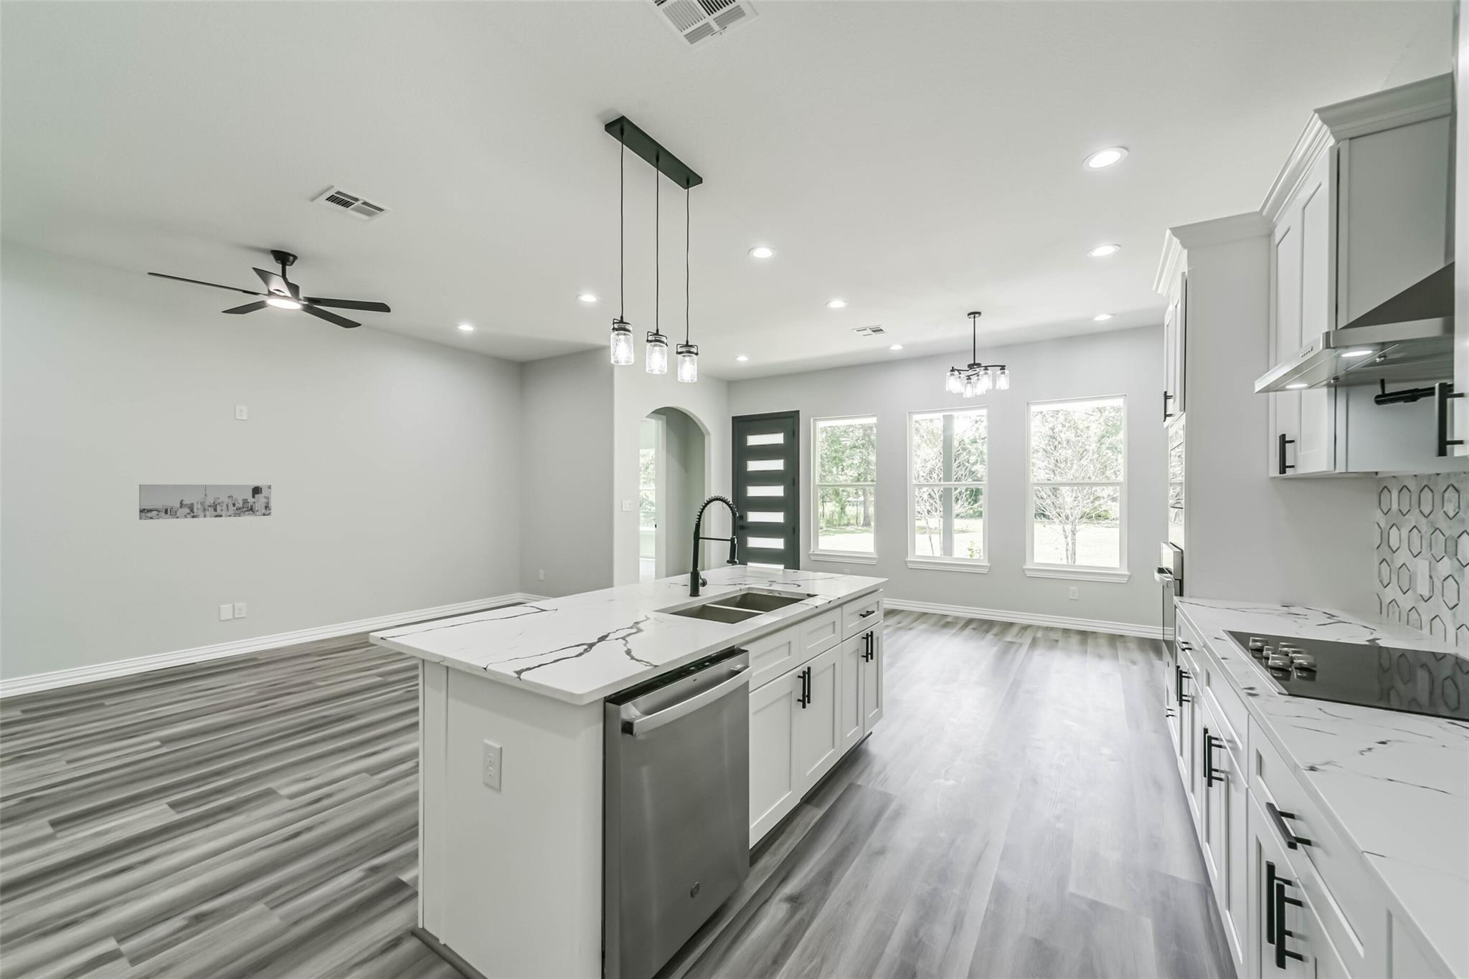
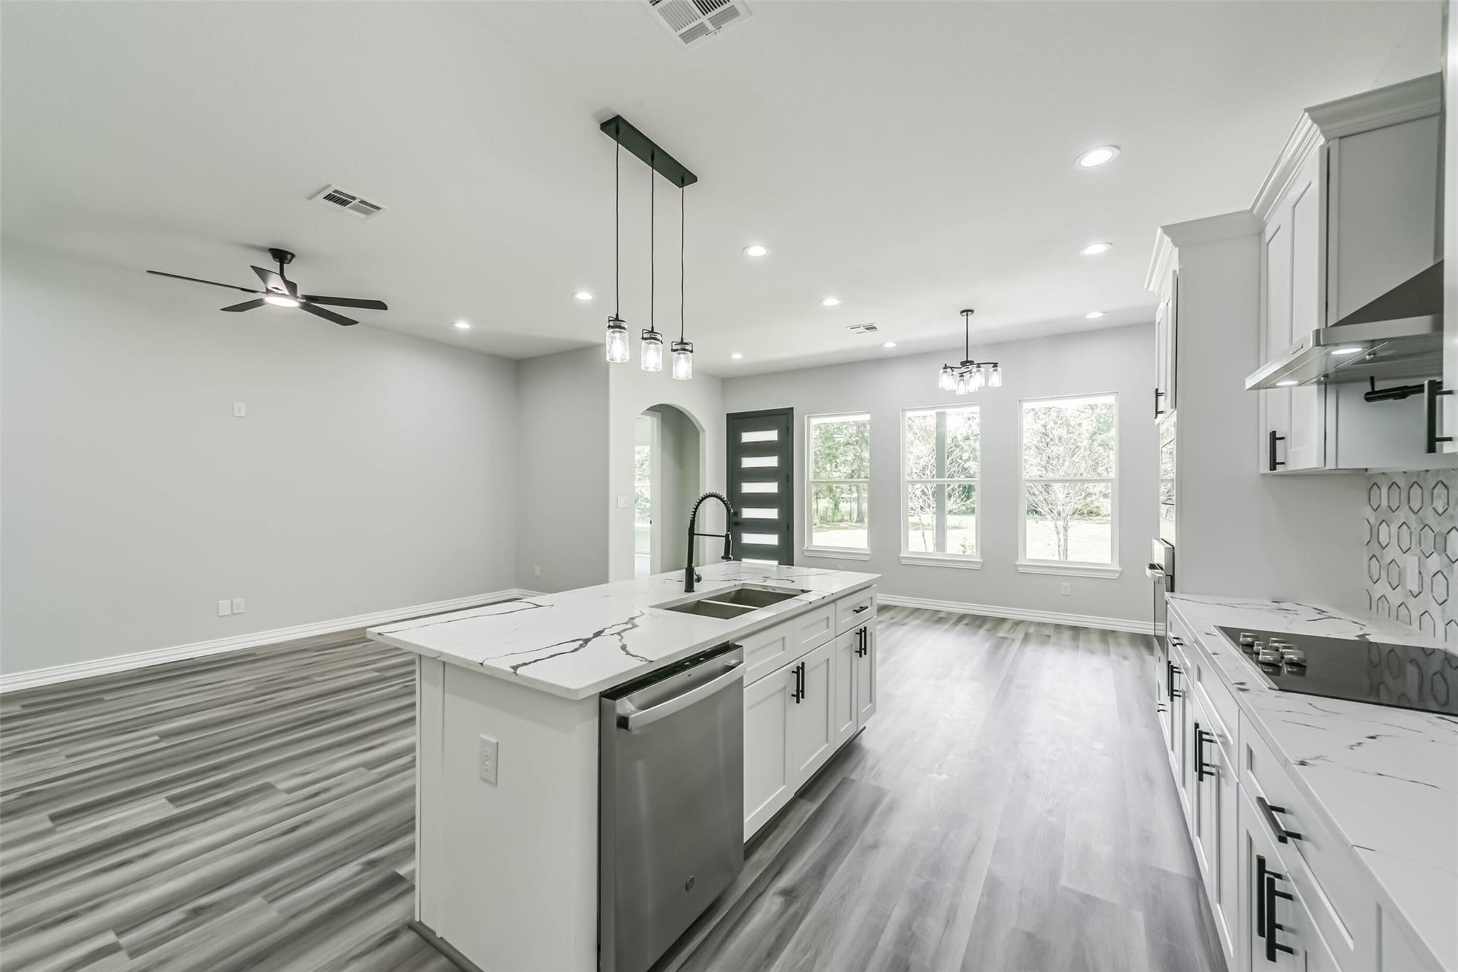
- wall art [139,484,272,520]
